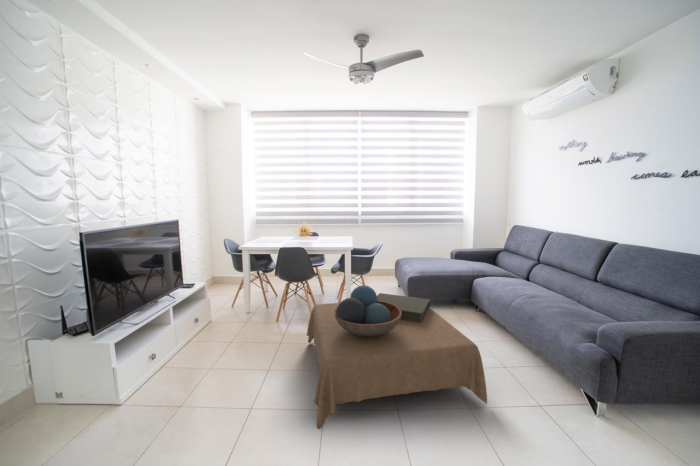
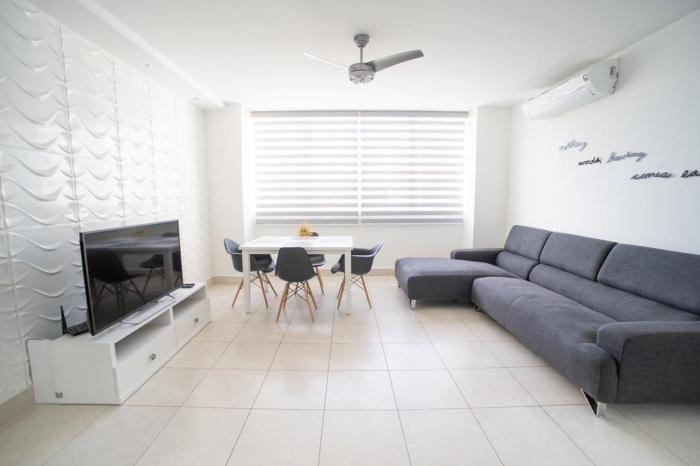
- coffee table [306,284,488,430]
